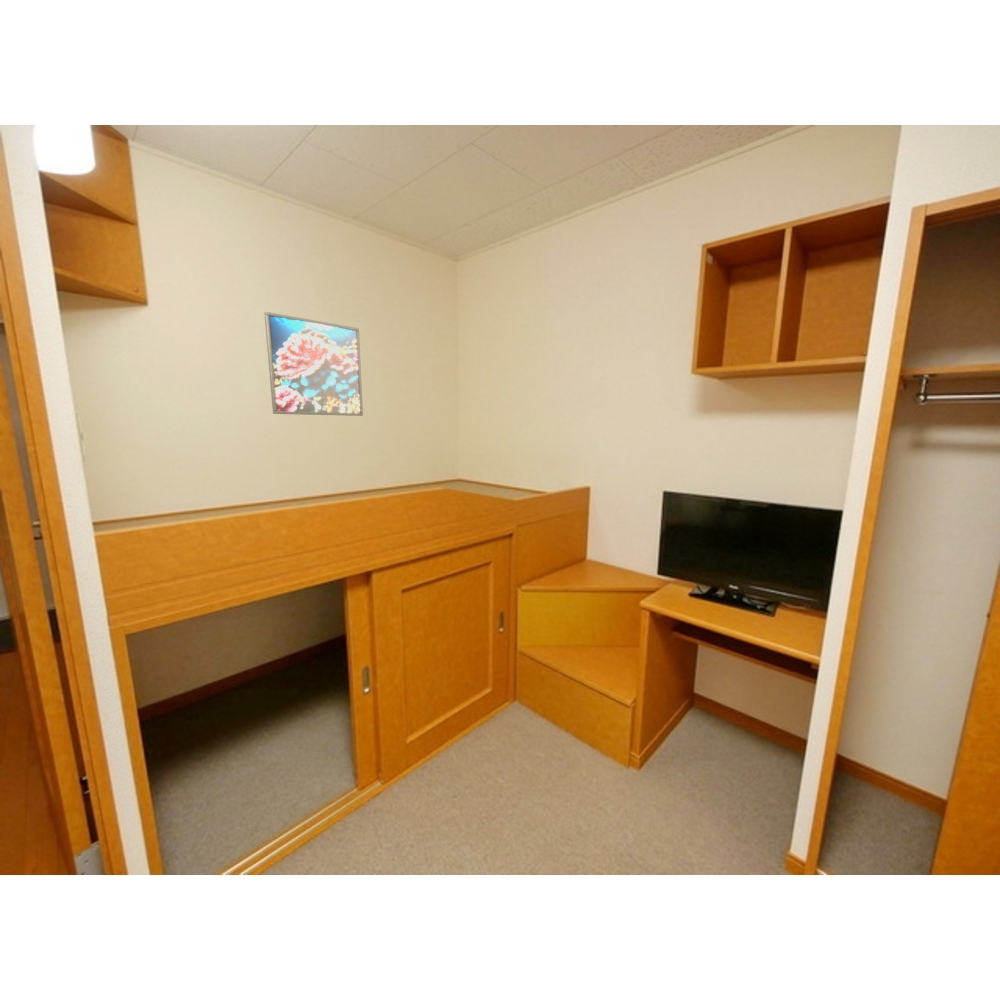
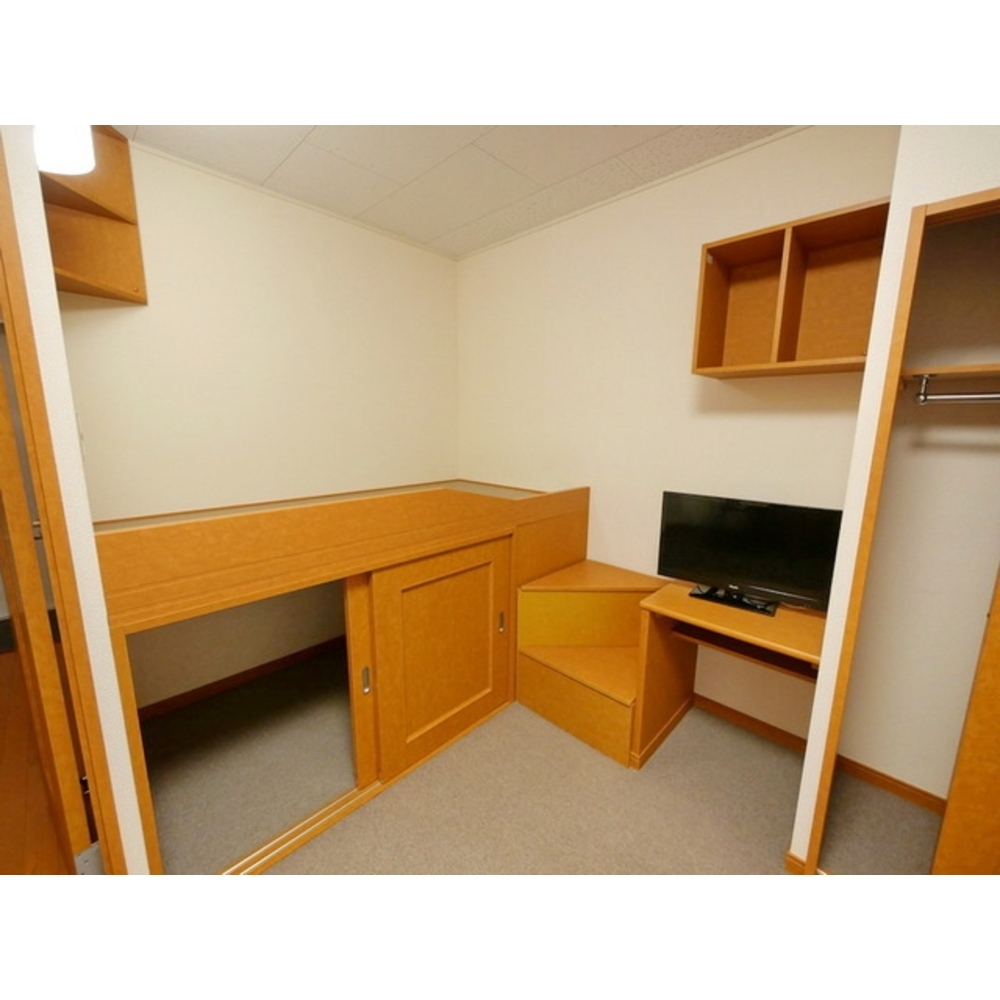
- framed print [264,311,364,417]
